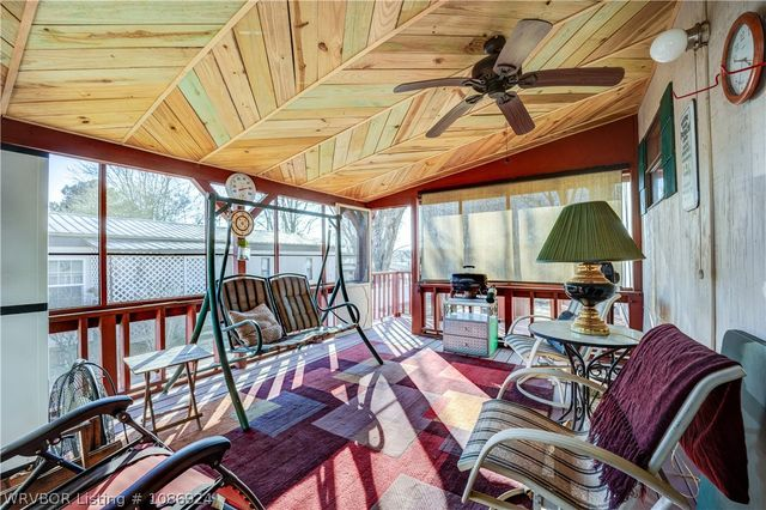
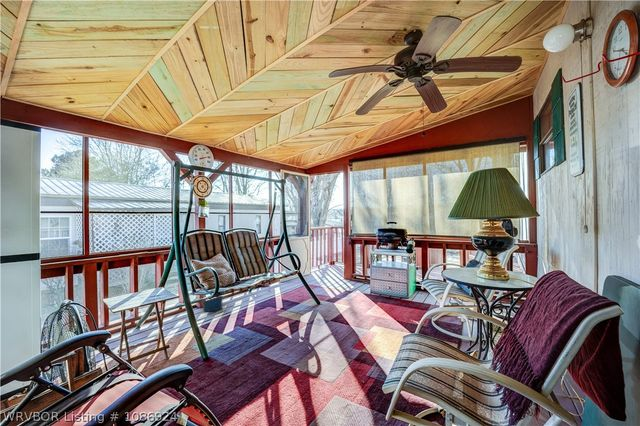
+ bucket [202,295,224,313]
